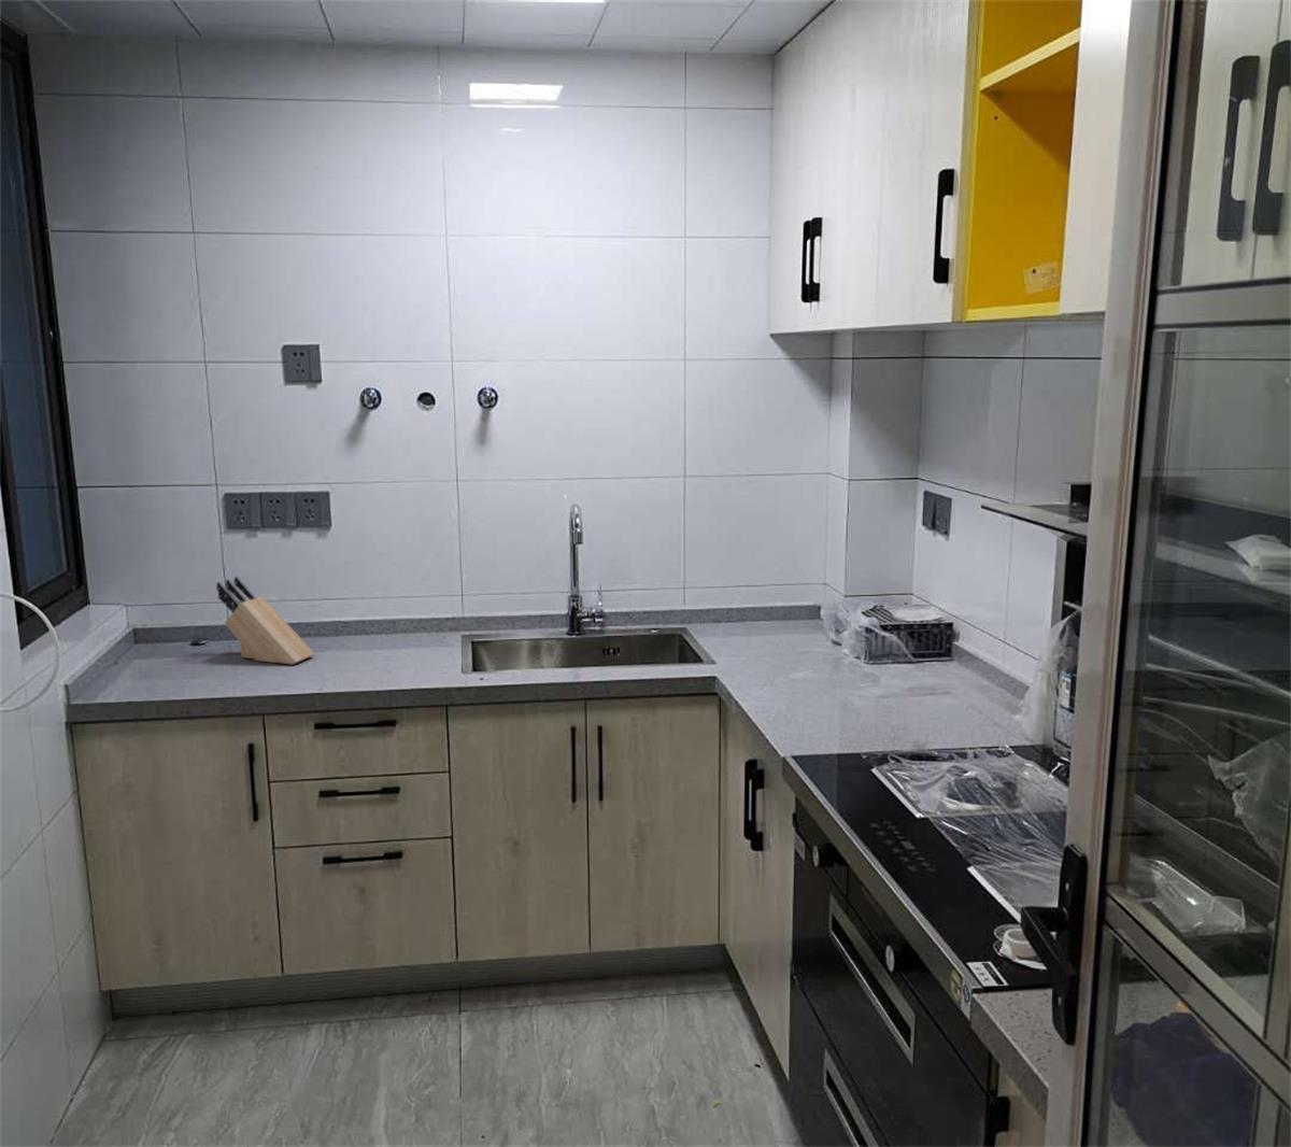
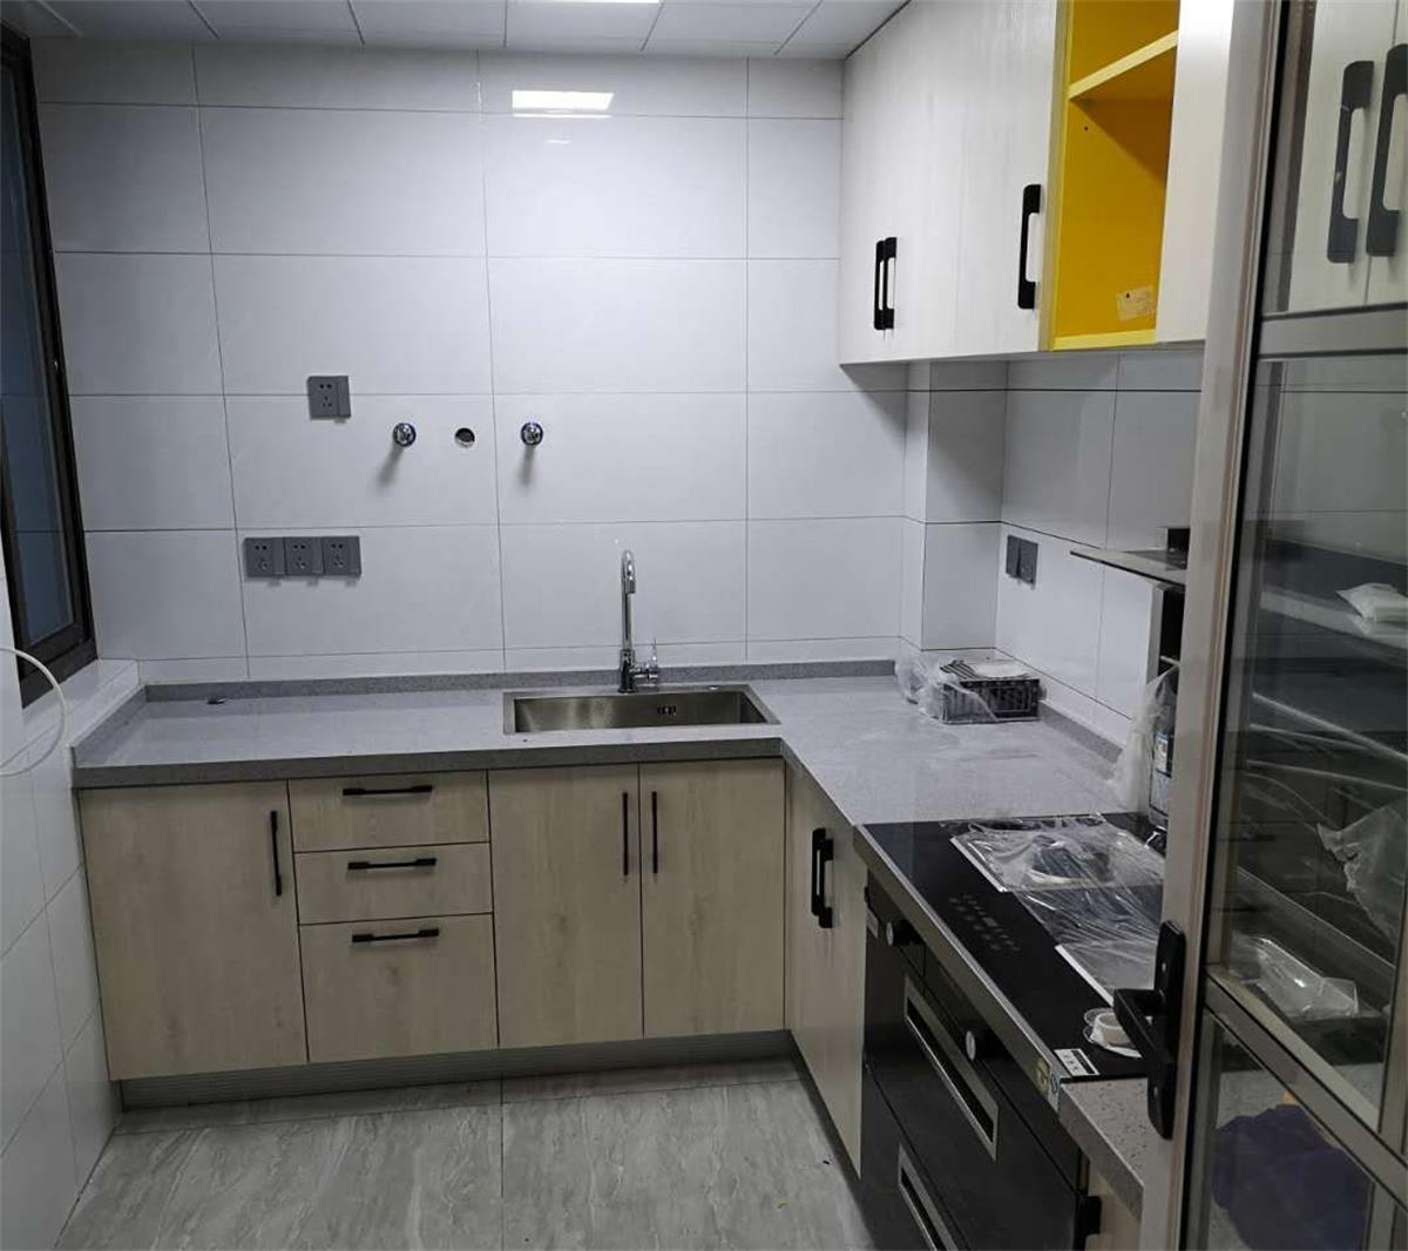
- knife block [215,576,316,665]
